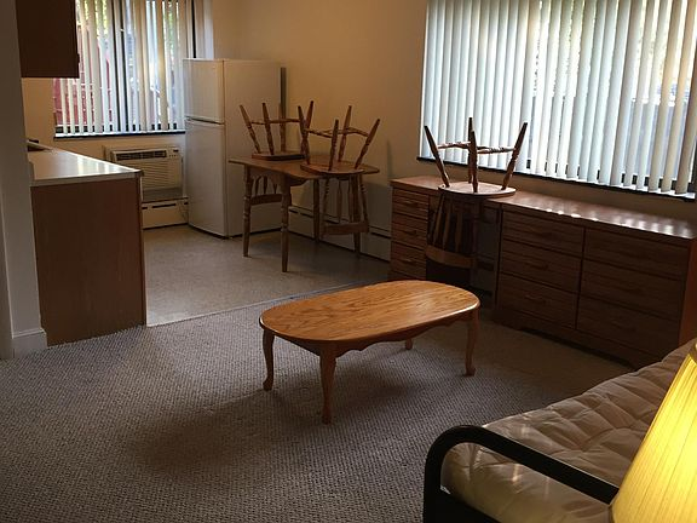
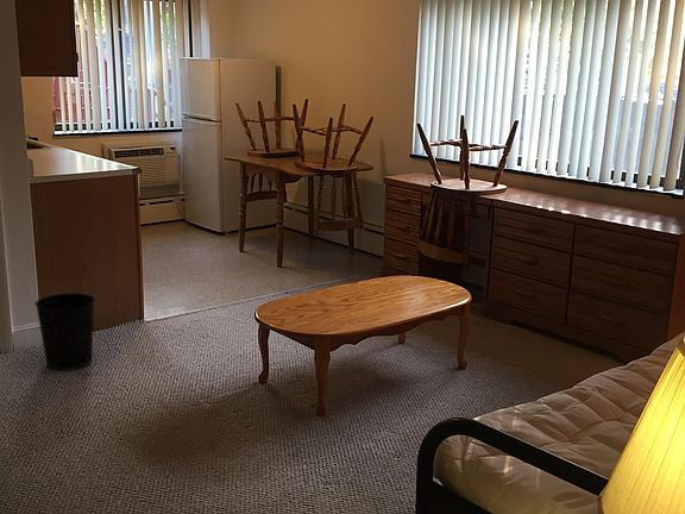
+ wastebasket [33,292,96,371]
